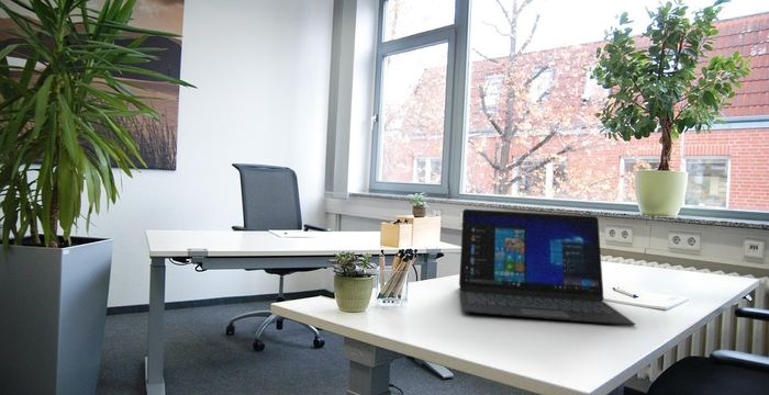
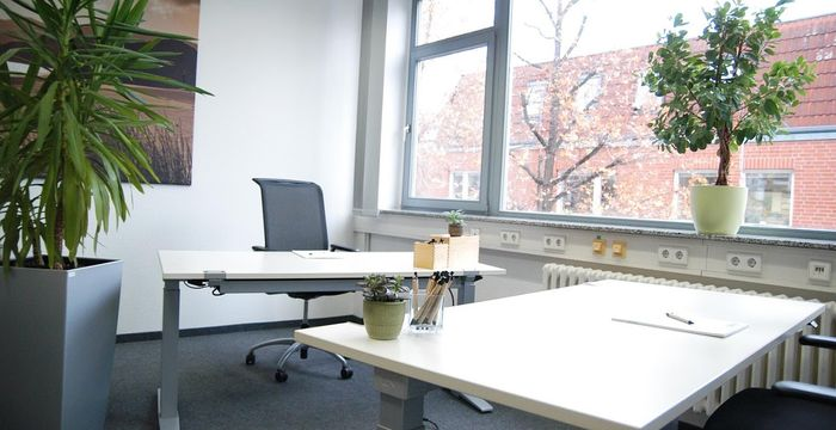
- laptop [458,208,636,327]
